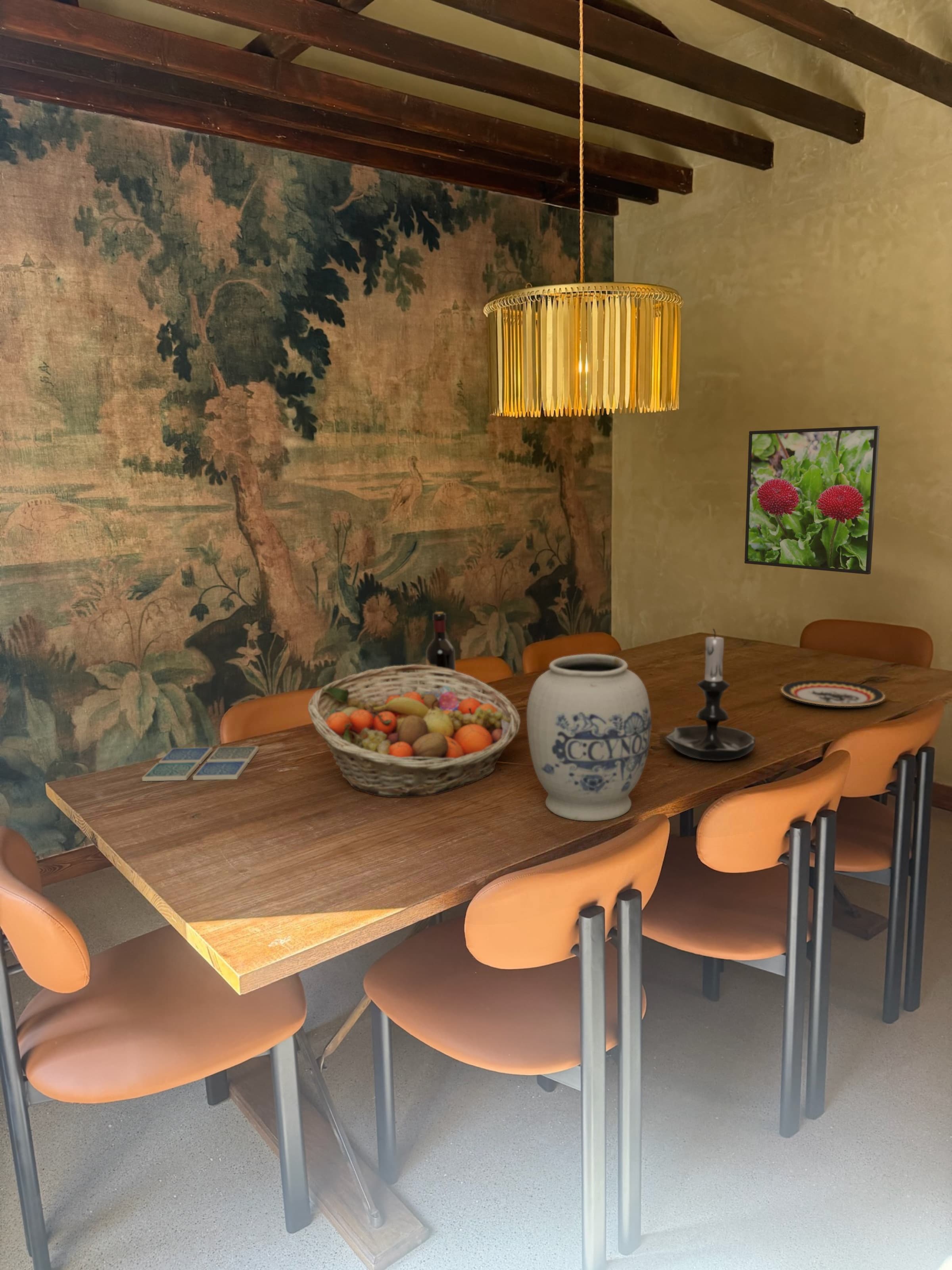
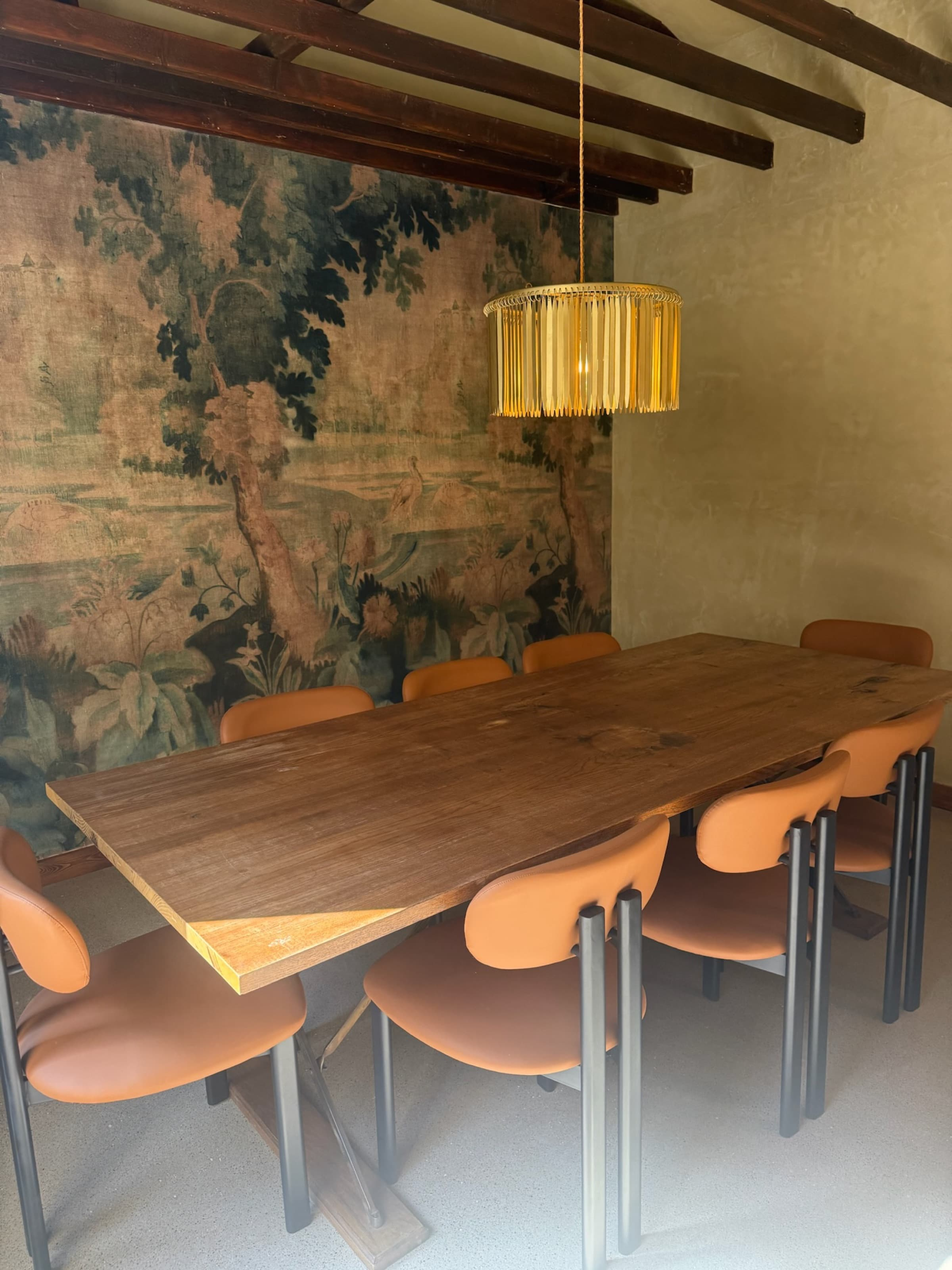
- drink coaster [142,746,259,782]
- wine bottle [426,611,456,688]
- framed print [744,425,880,575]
- candle holder [664,628,756,761]
- vase [526,654,652,822]
- plate [780,680,886,707]
- fruit basket [307,664,521,798]
